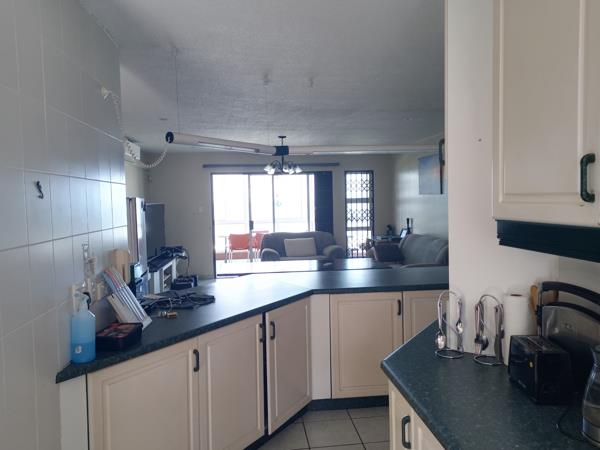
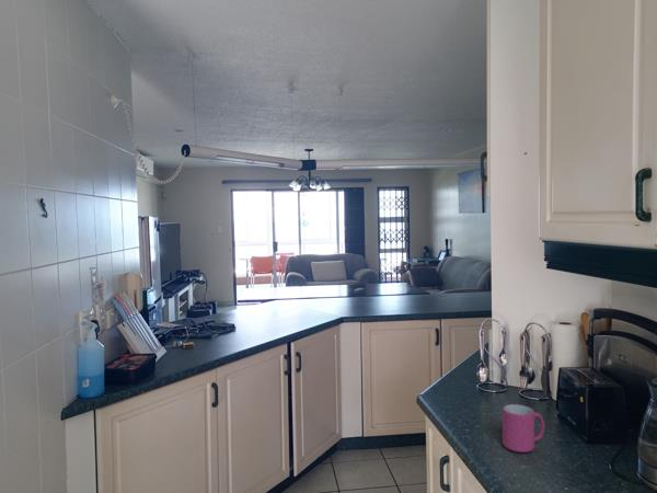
+ mug [502,403,545,454]
